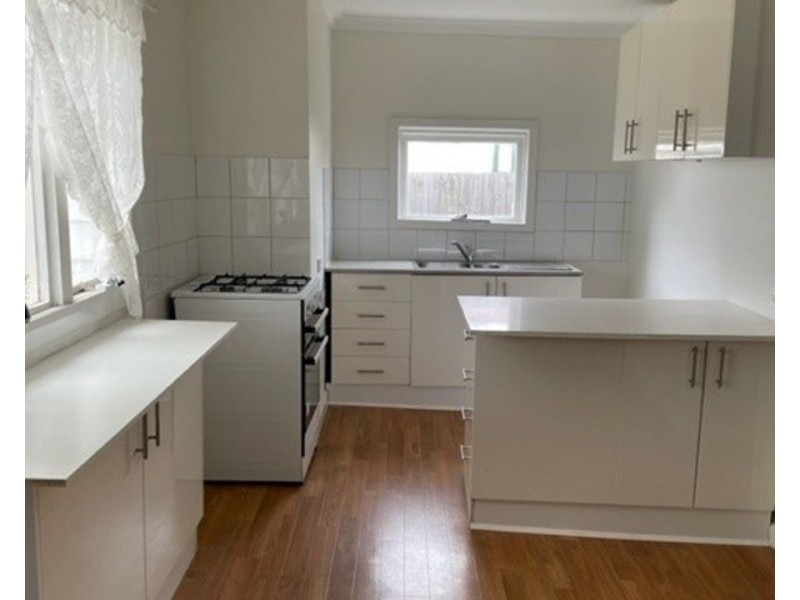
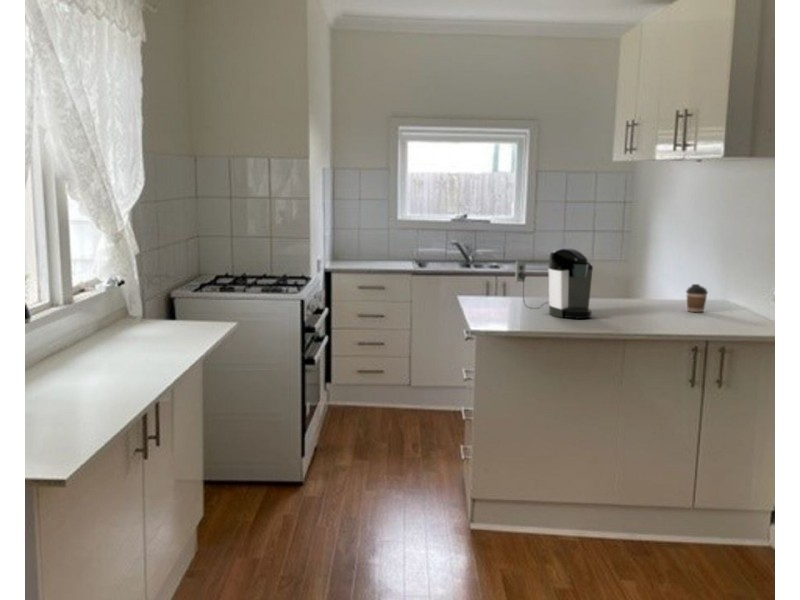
+ coffee cup [685,283,709,313]
+ coffee maker [514,248,594,320]
